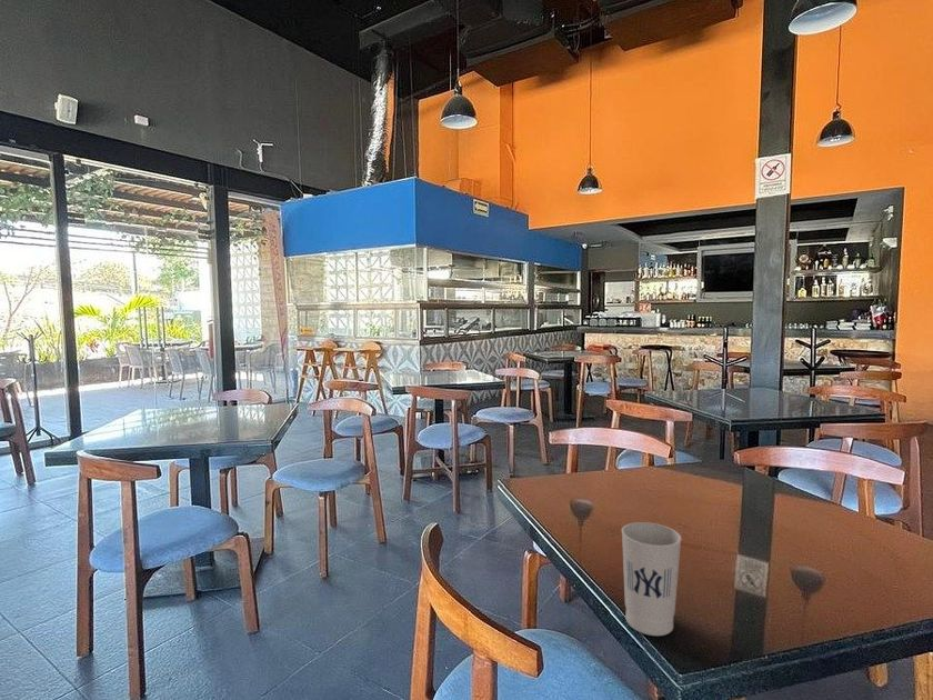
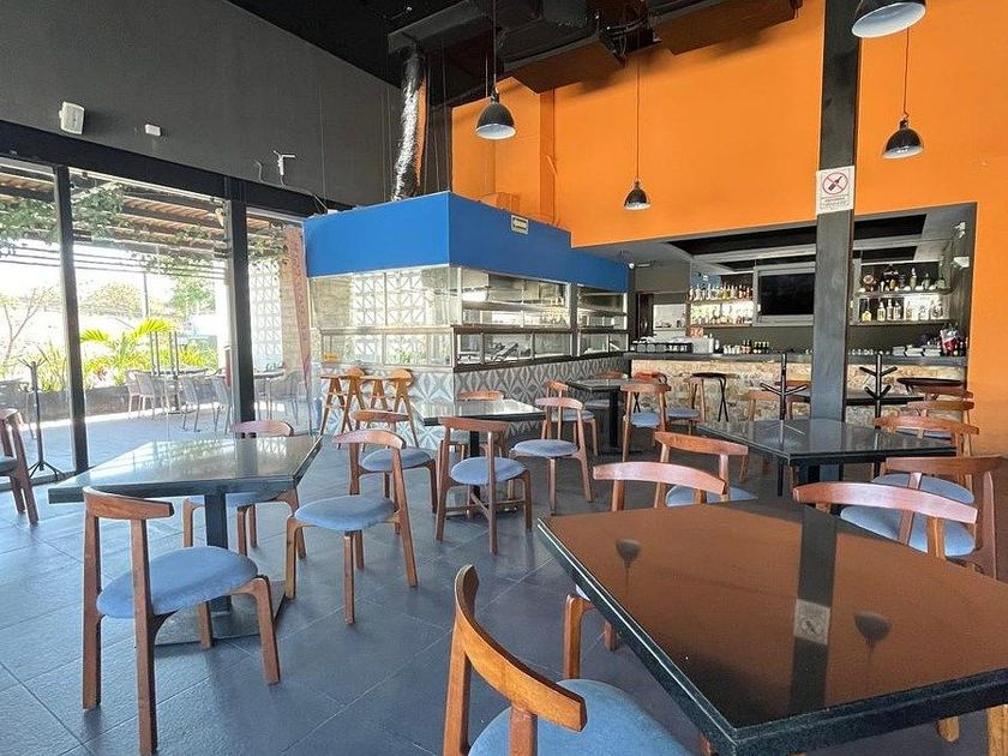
- cup [621,521,682,637]
